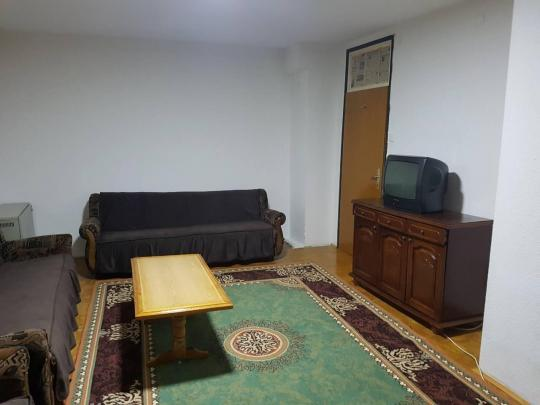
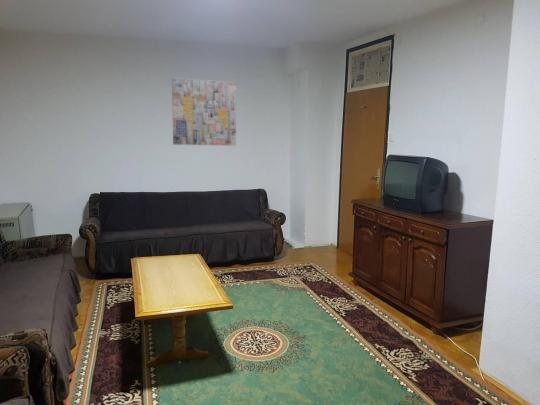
+ wall art [171,77,237,146]
